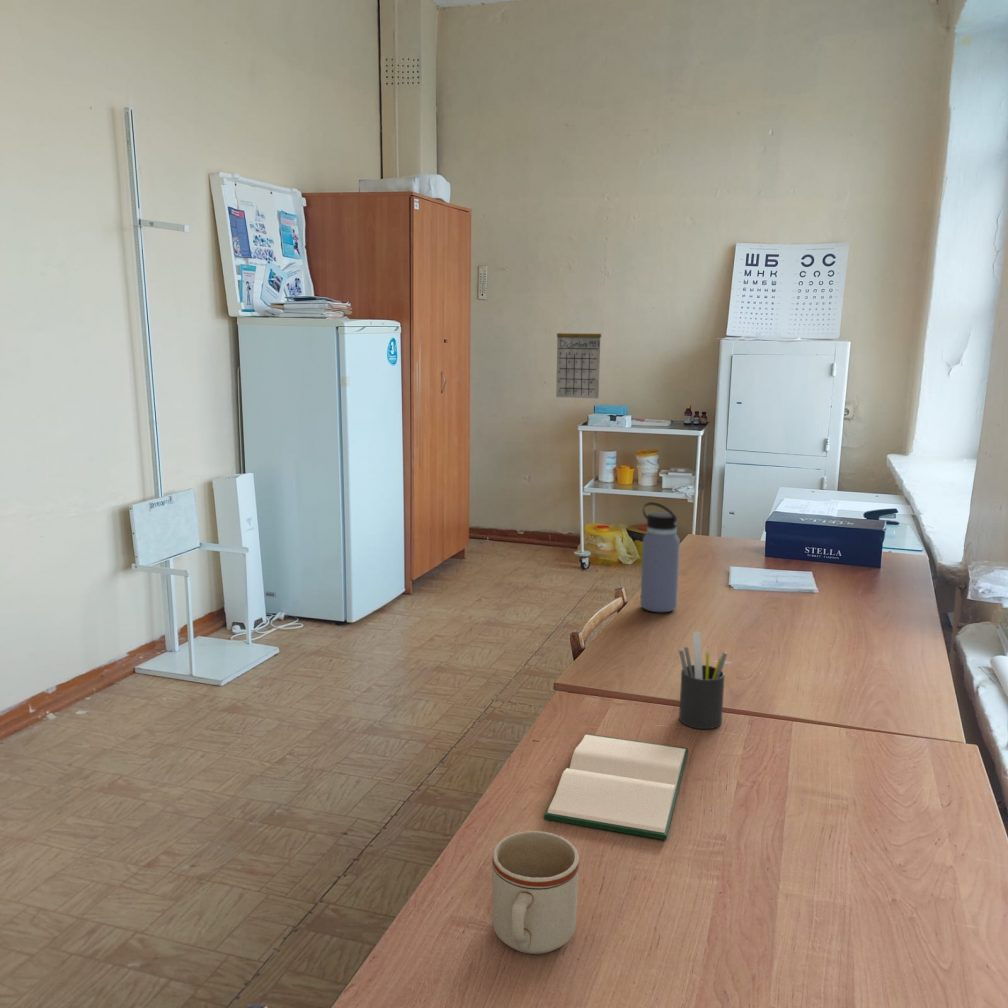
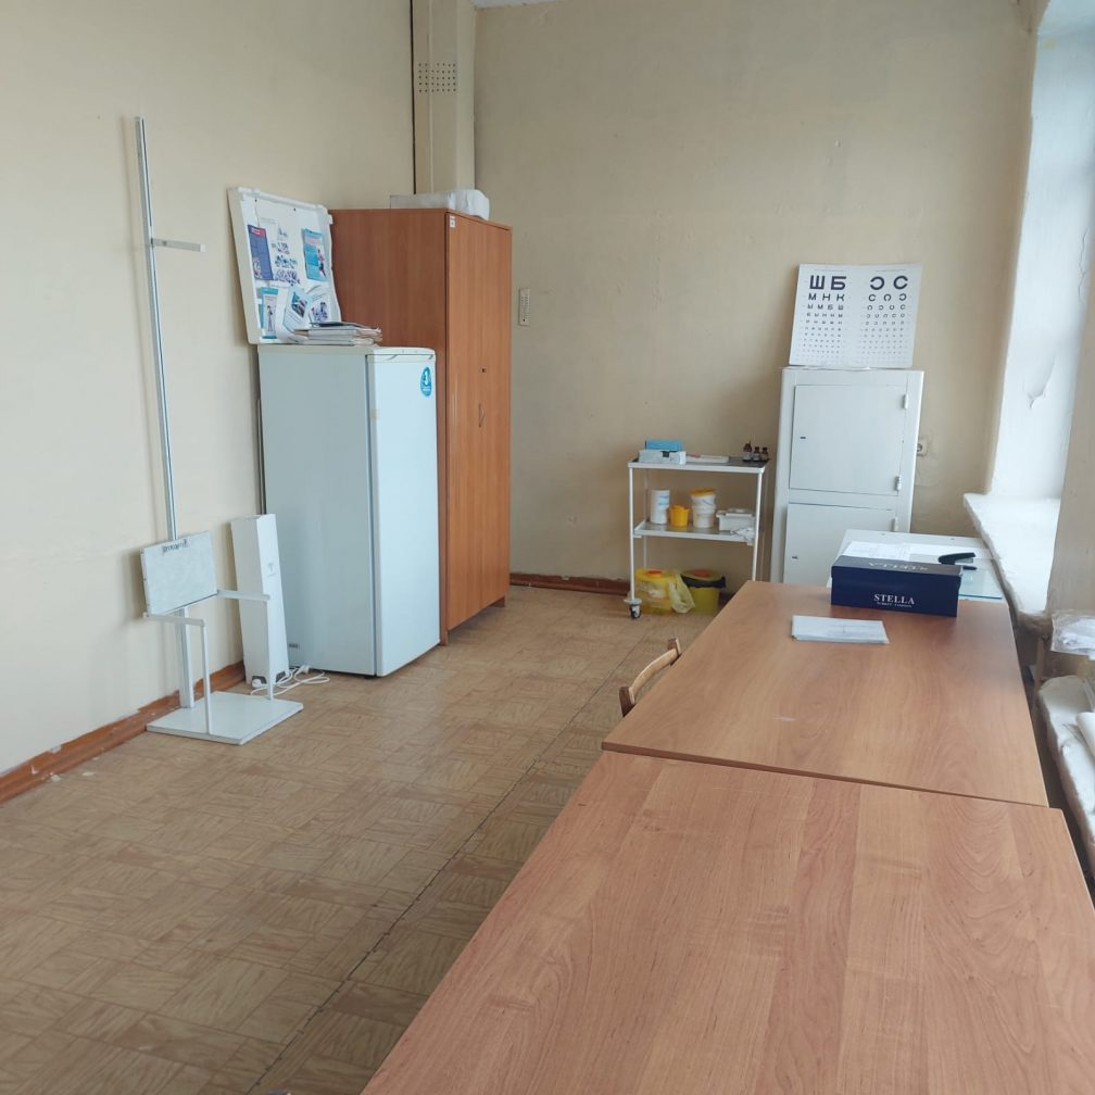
- calendar [555,319,602,399]
- water bottle [639,501,681,613]
- mug [491,830,580,955]
- hardback book [543,733,689,841]
- pen holder [678,631,728,730]
